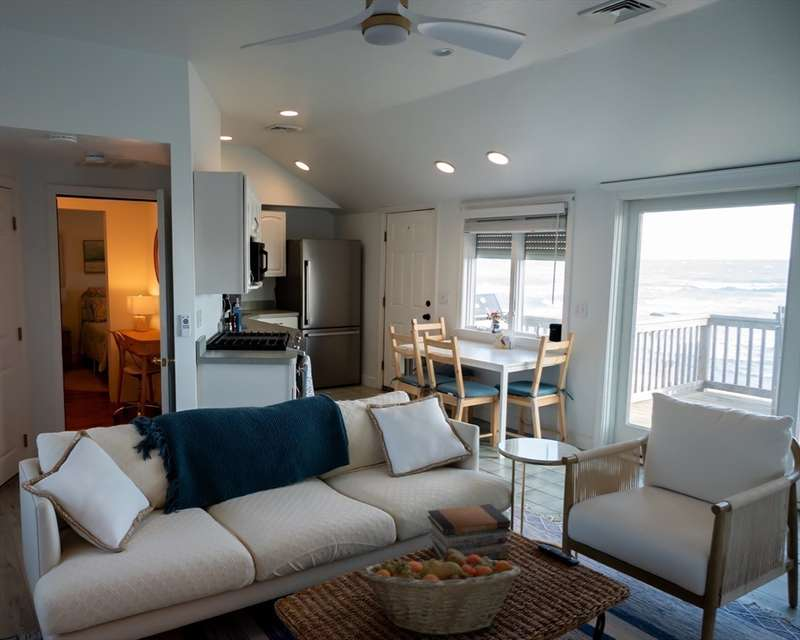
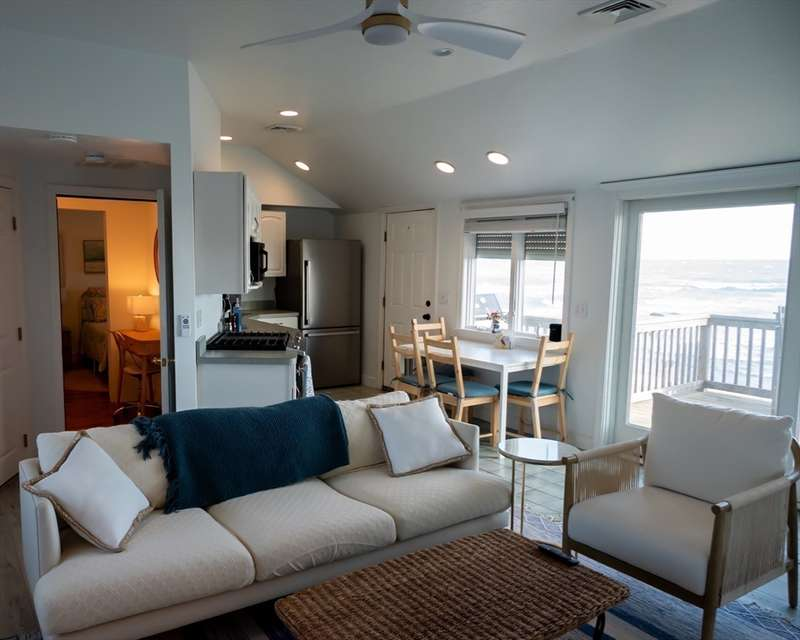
- fruit basket [360,549,522,637]
- book stack [426,503,512,560]
